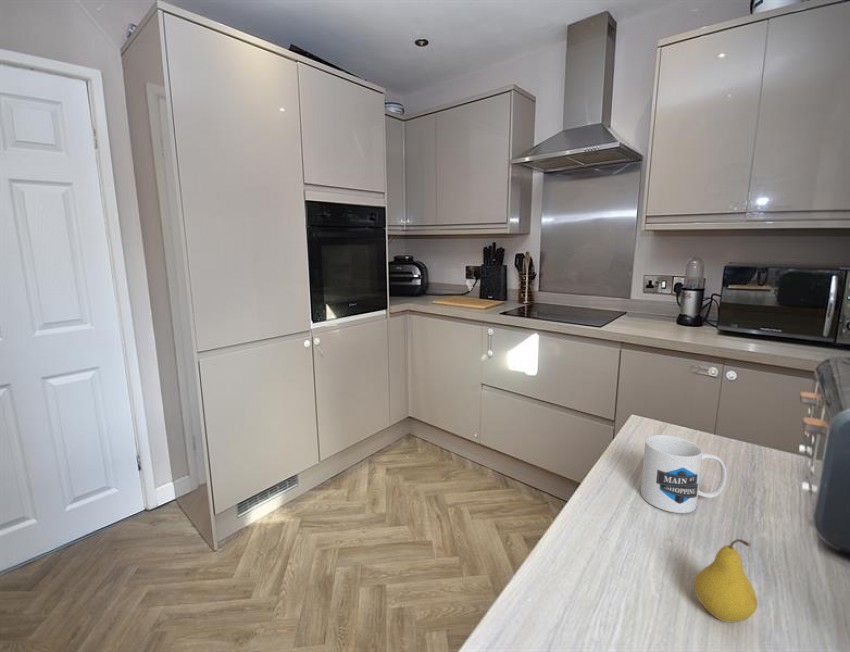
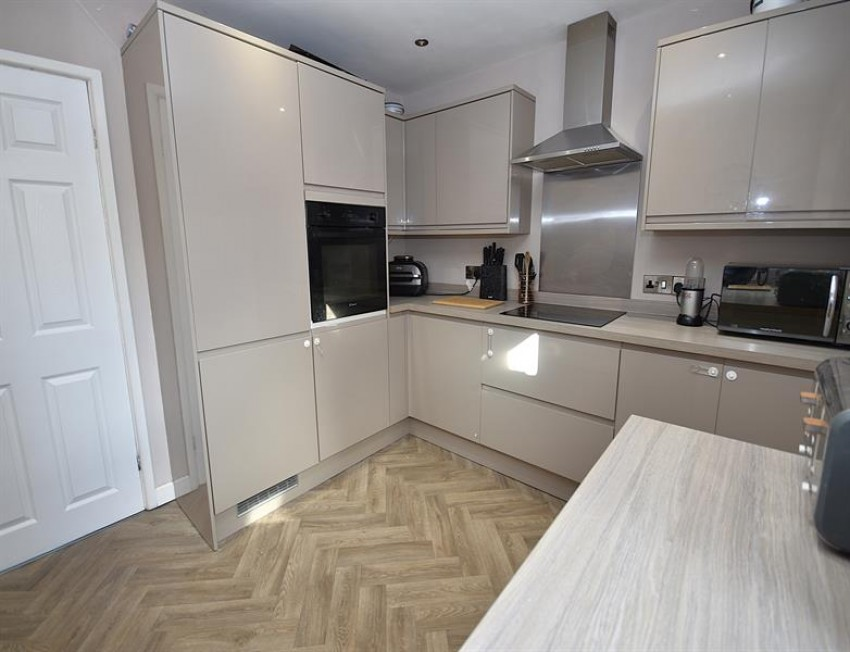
- mug [640,434,728,514]
- fruit [693,538,759,624]
